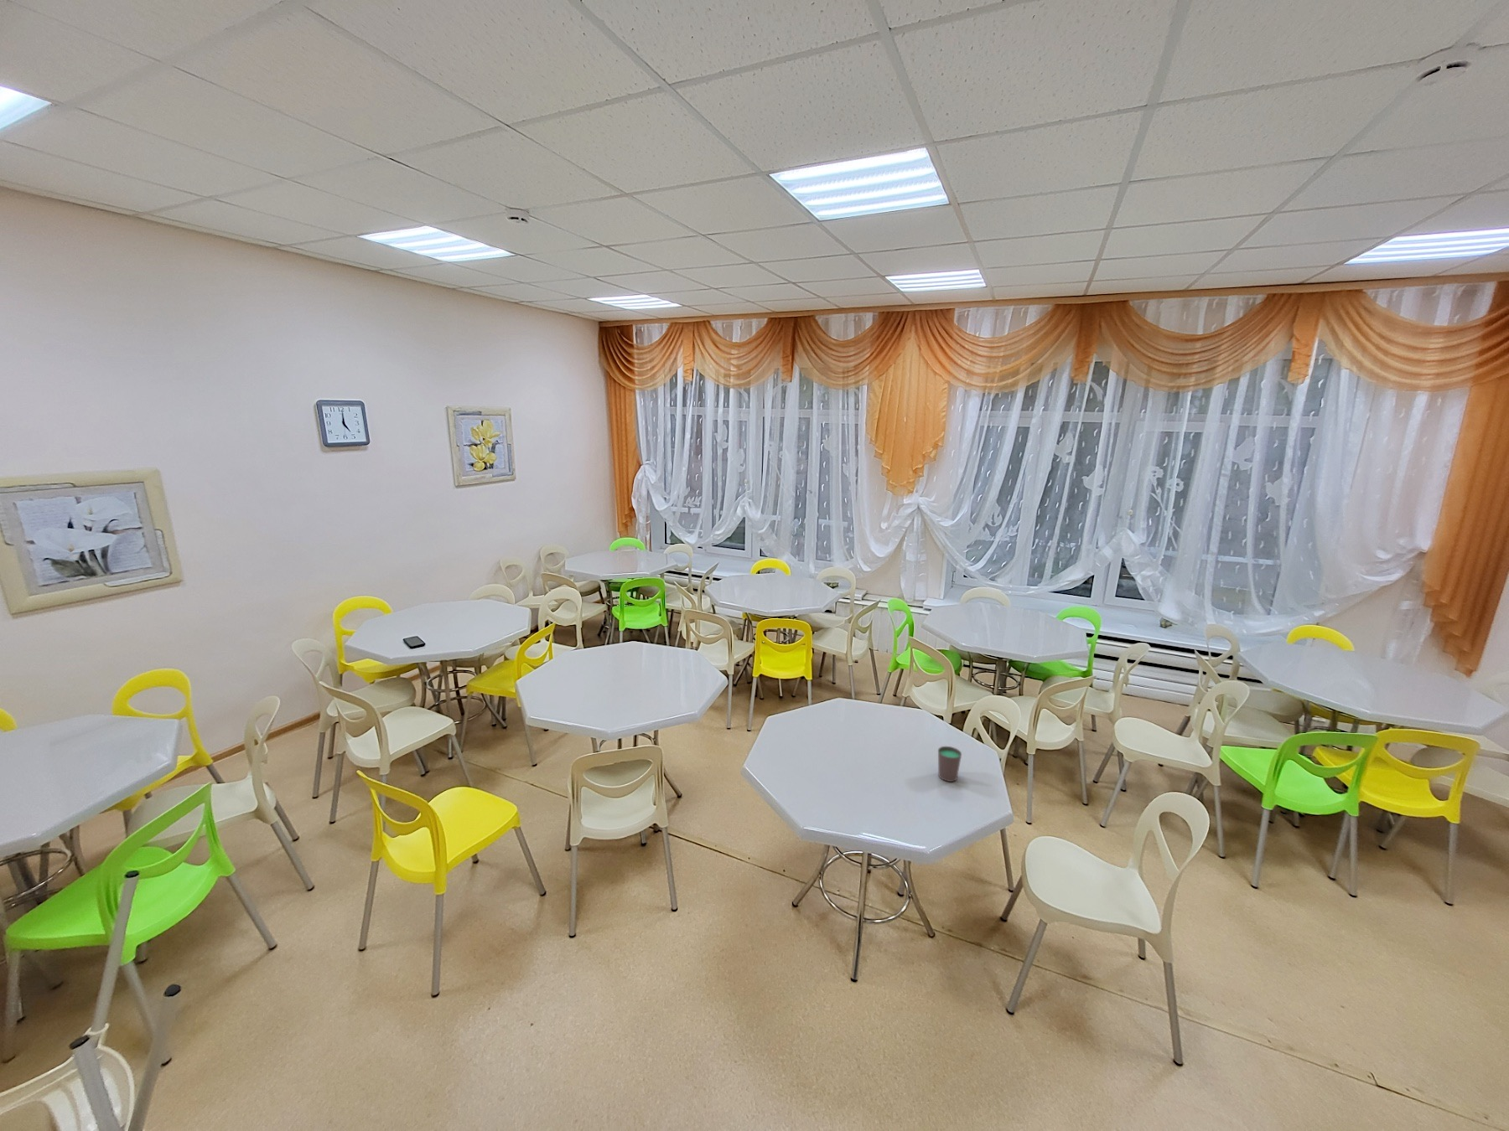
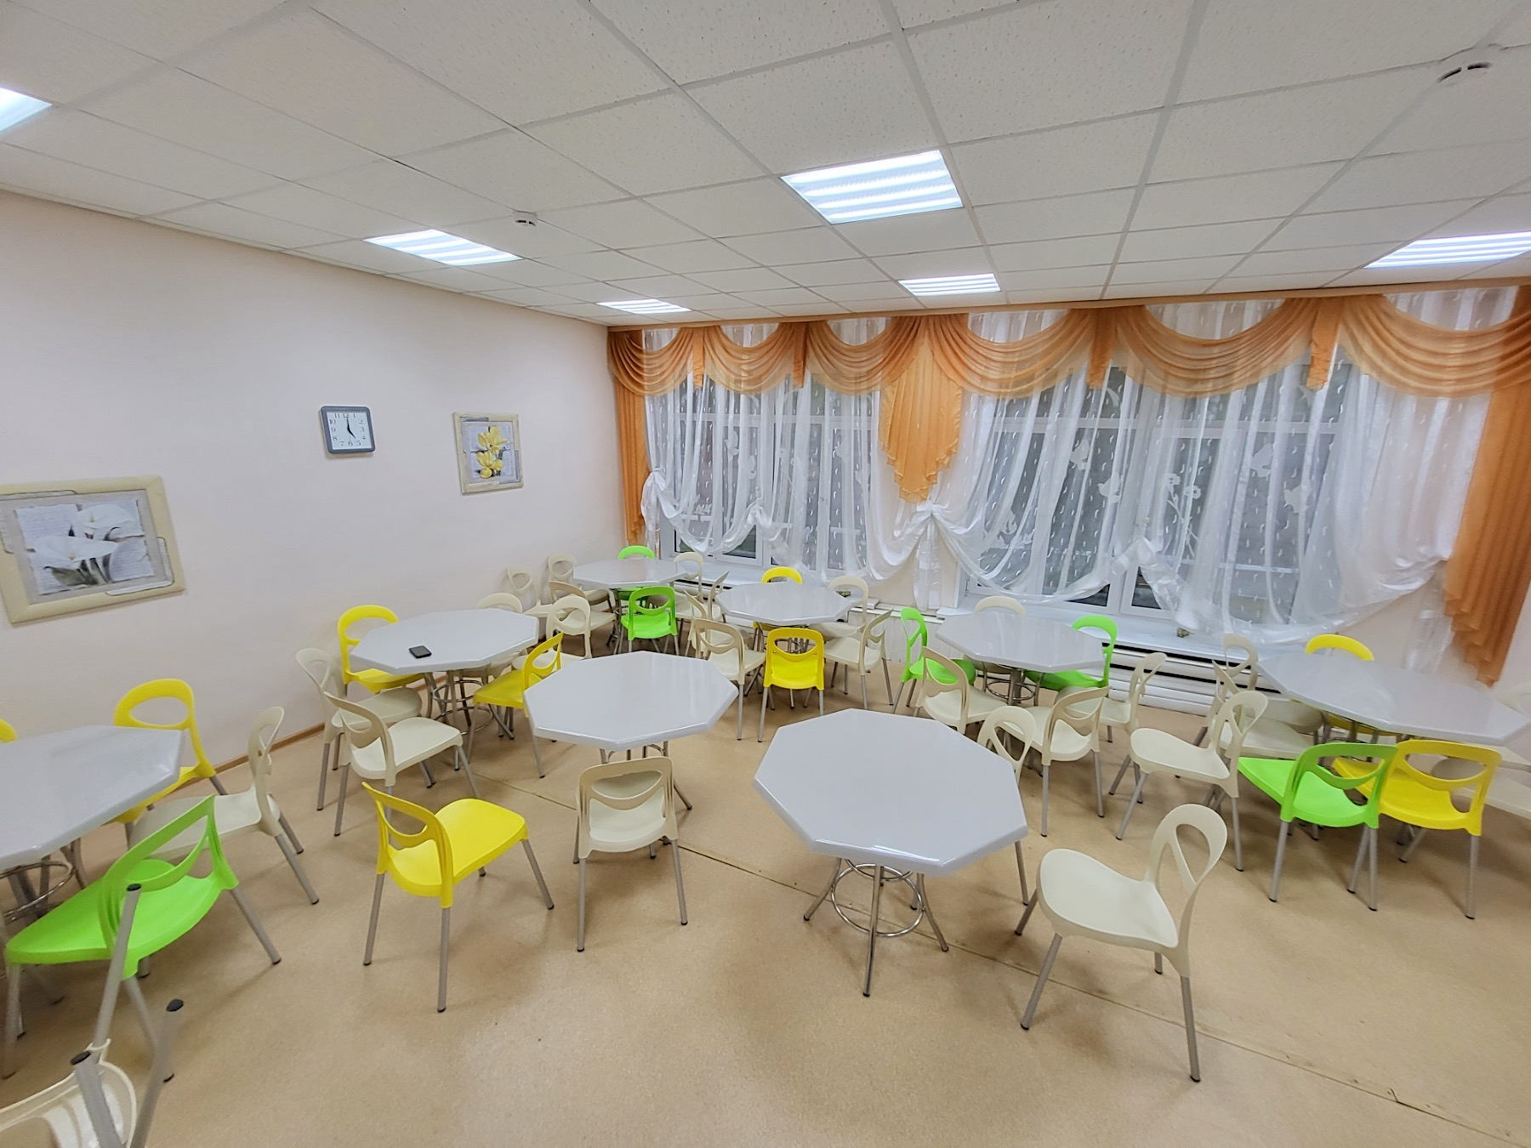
- cup [937,746,962,783]
